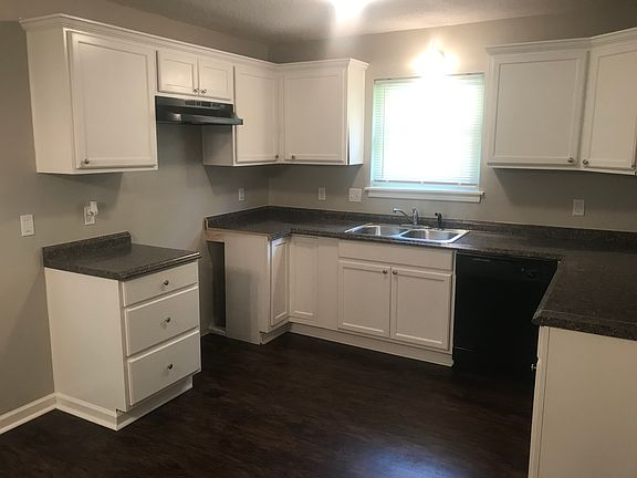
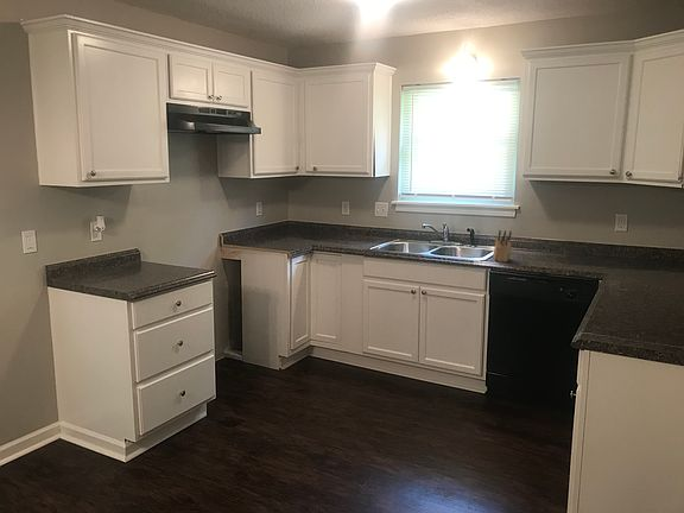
+ knife block [492,229,513,262]
